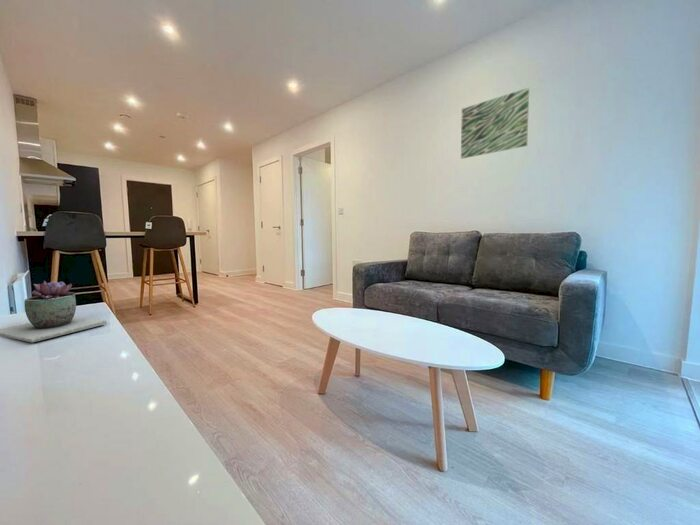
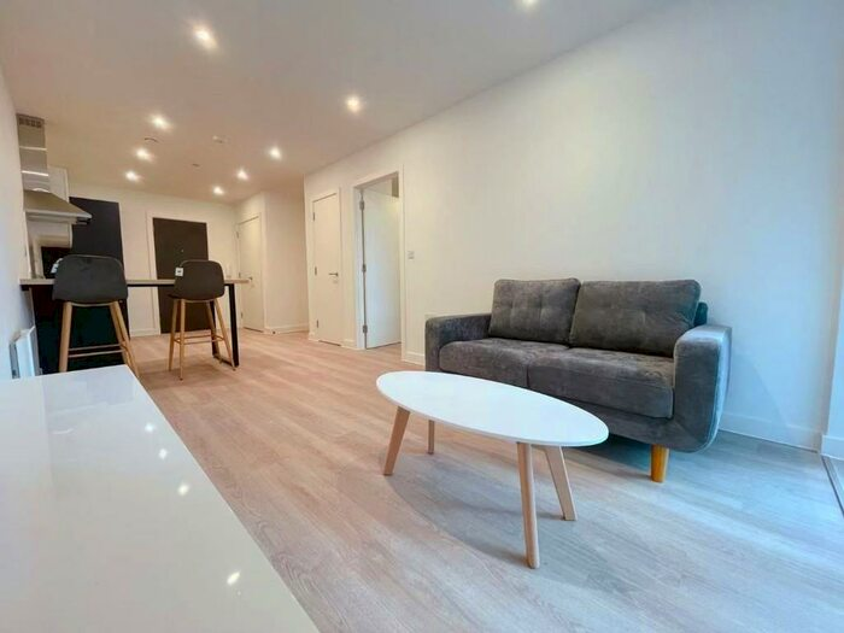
- wall art [460,87,530,160]
- succulent plant [0,280,108,343]
